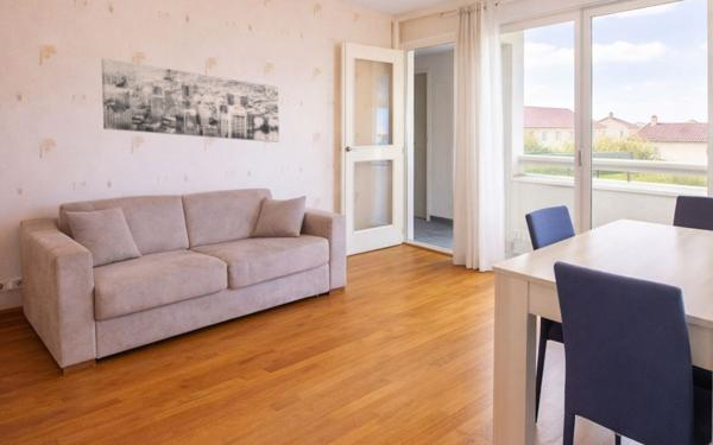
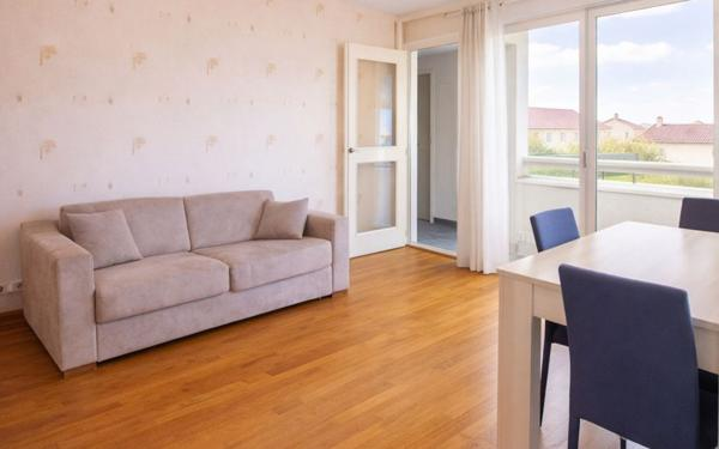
- wall art [100,57,280,144]
